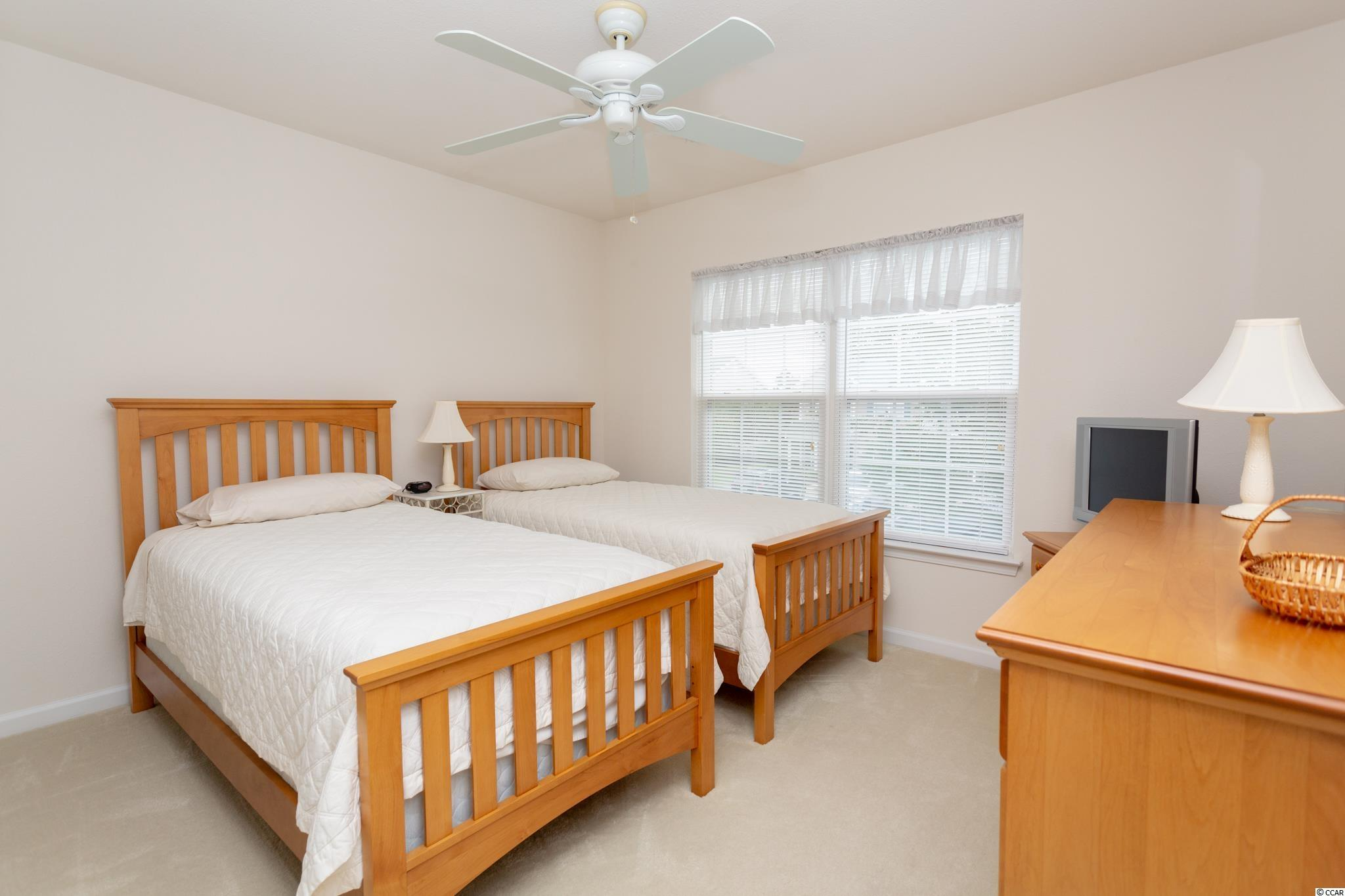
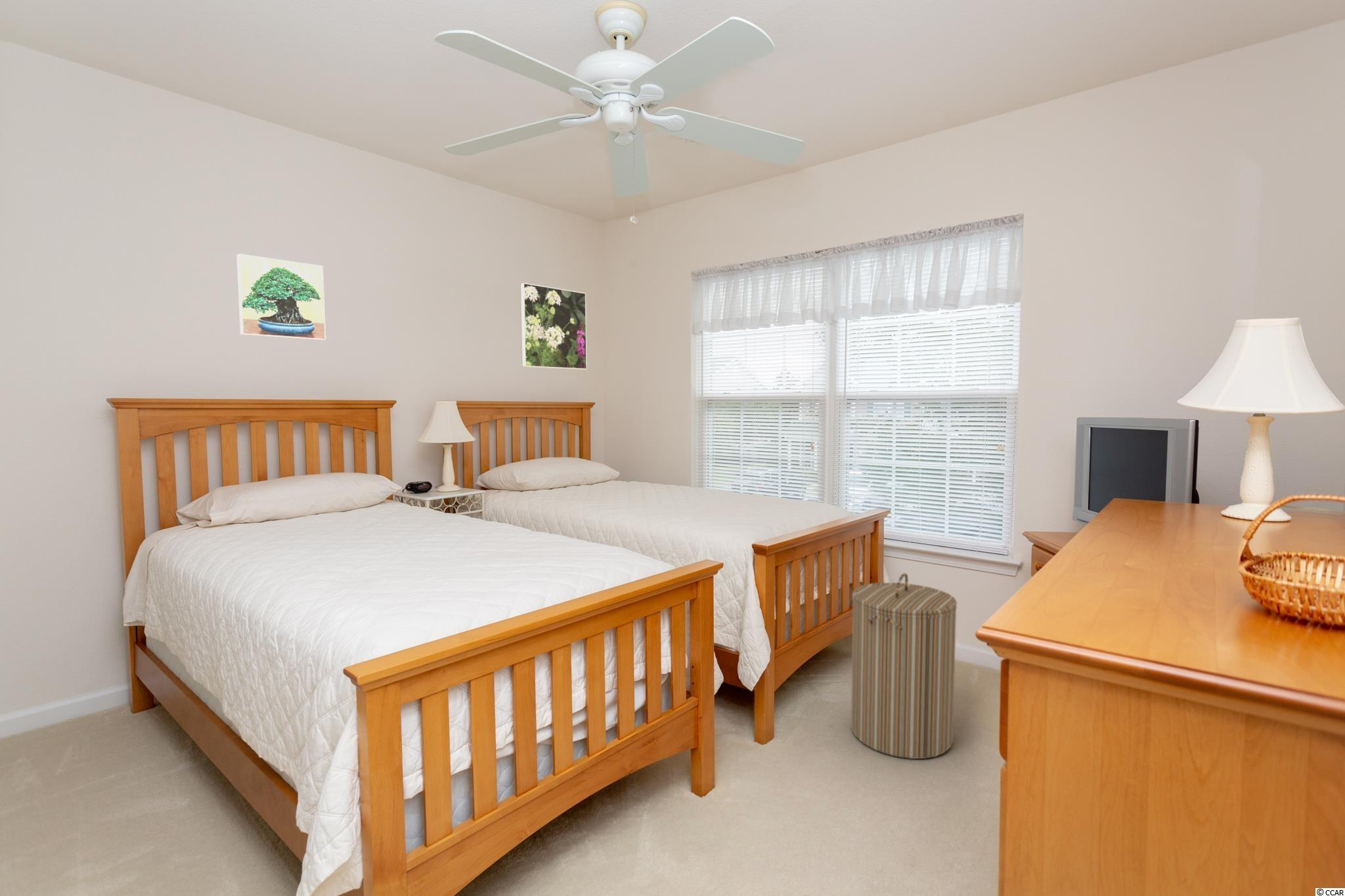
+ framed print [236,253,326,341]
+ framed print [520,282,588,370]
+ laundry hamper [850,572,958,759]
